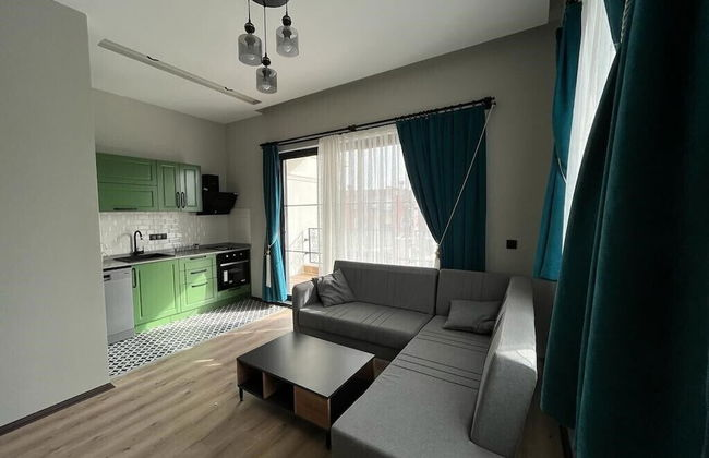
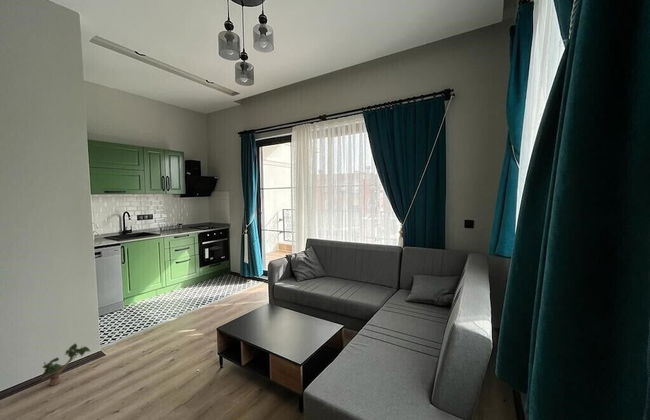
+ potted plant [41,342,91,387]
